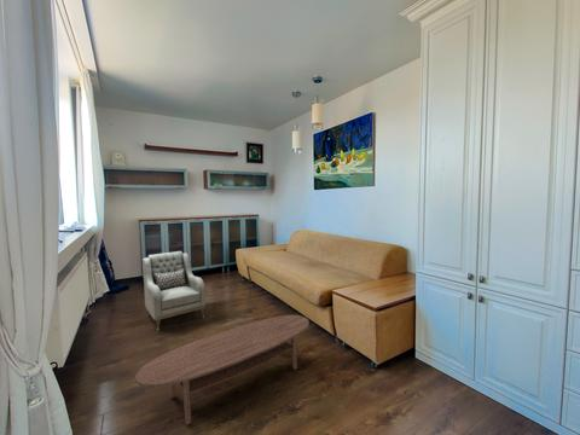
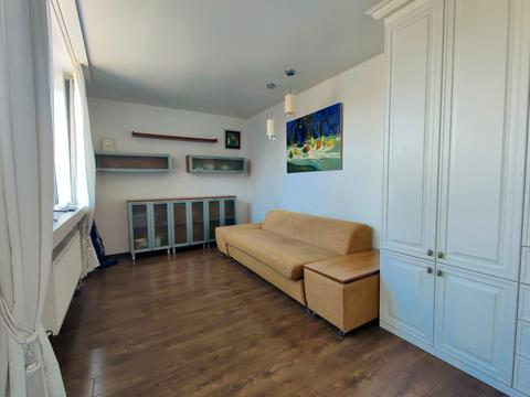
- armchair [141,250,207,331]
- coffee table [134,314,311,427]
